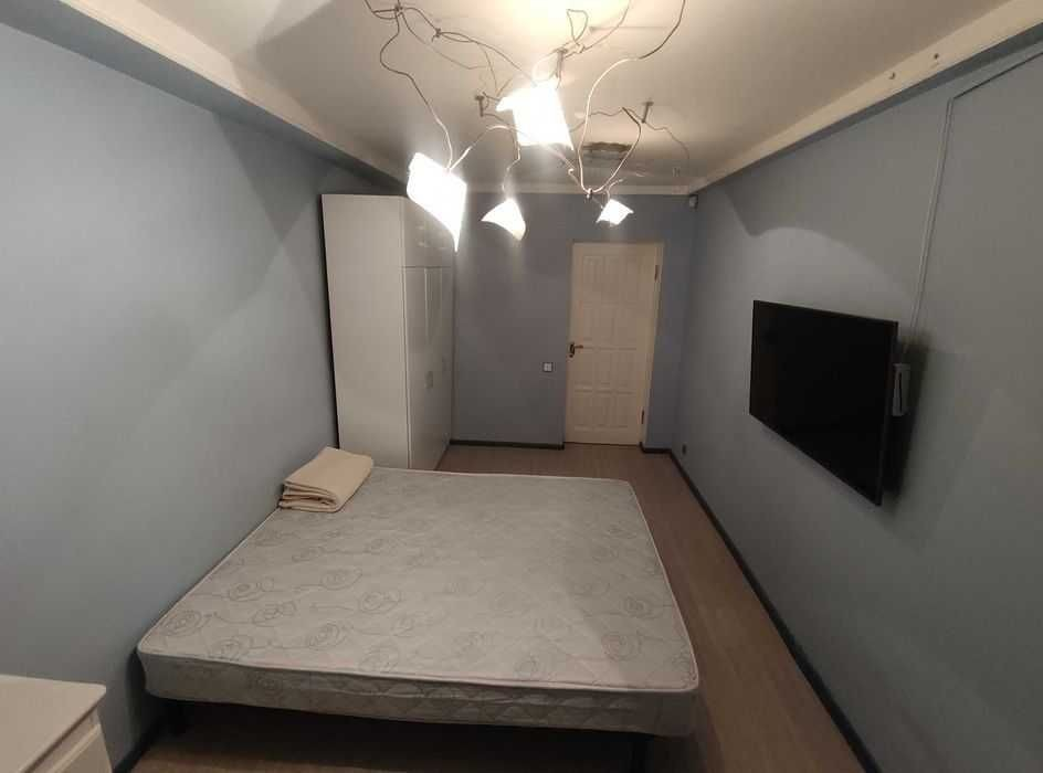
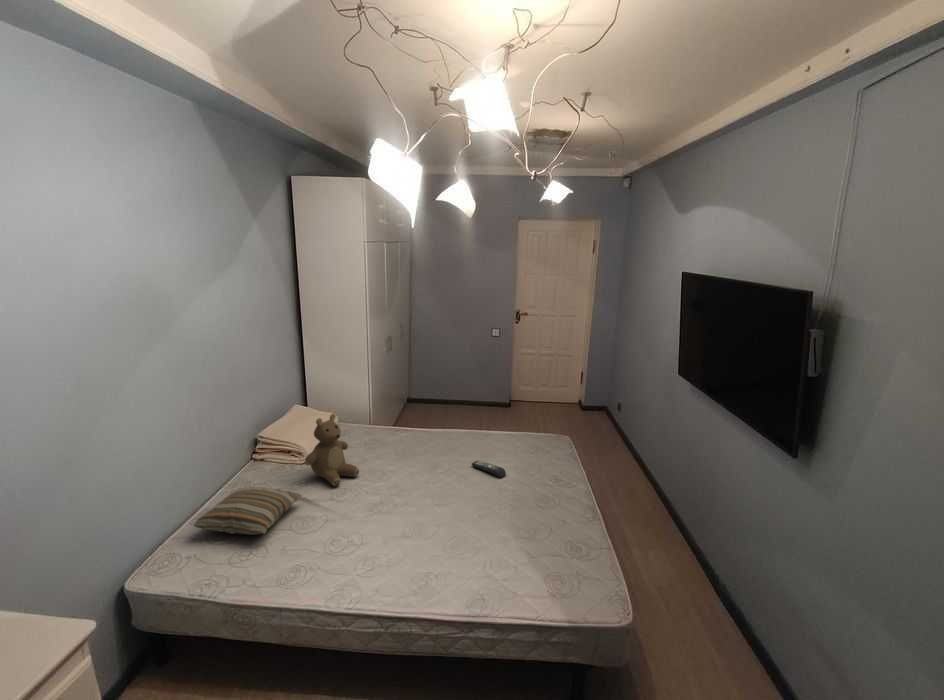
+ remote control [471,460,507,479]
+ pillow [192,486,303,536]
+ teddy bear [304,413,360,487]
